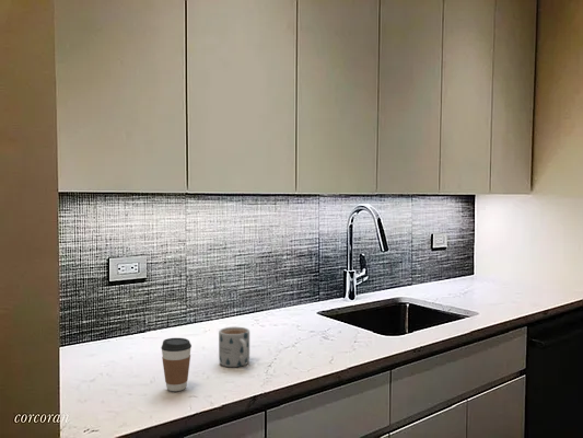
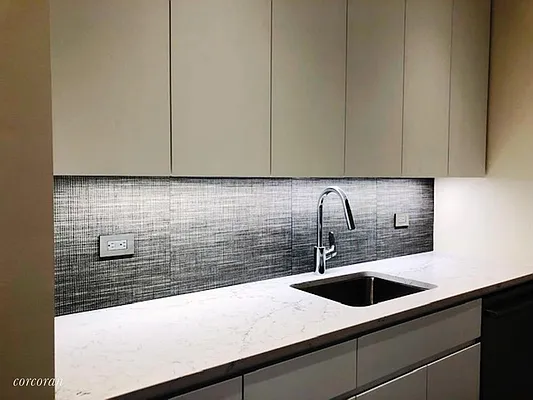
- coffee cup [160,337,193,392]
- mug [218,326,250,368]
